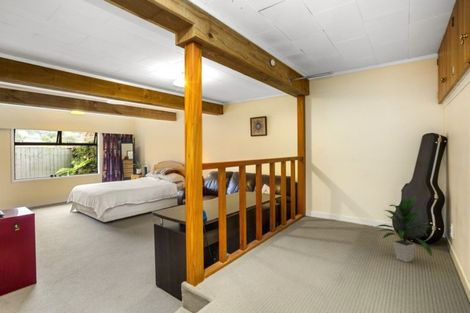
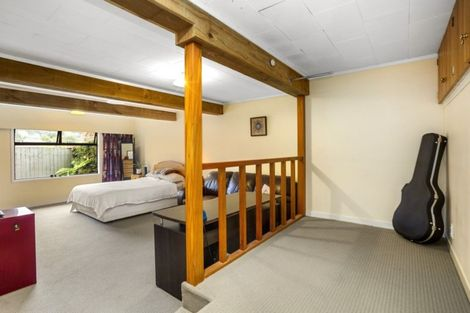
- indoor plant [375,195,434,263]
